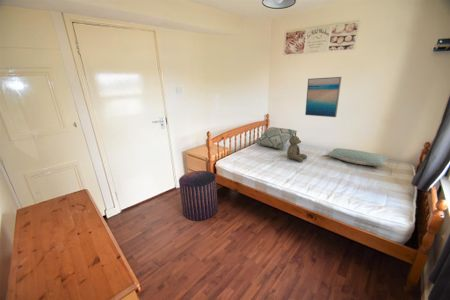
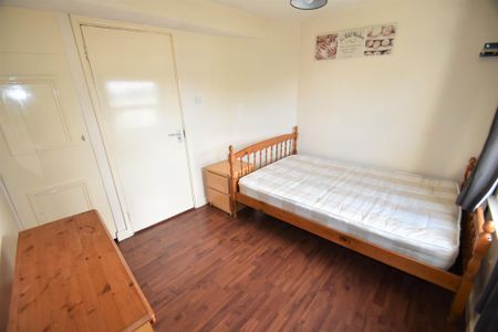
- teddy bear [286,132,308,163]
- wall art [304,76,342,118]
- decorative pillow [254,126,298,150]
- pouf [178,170,219,222]
- pillow [326,147,389,167]
